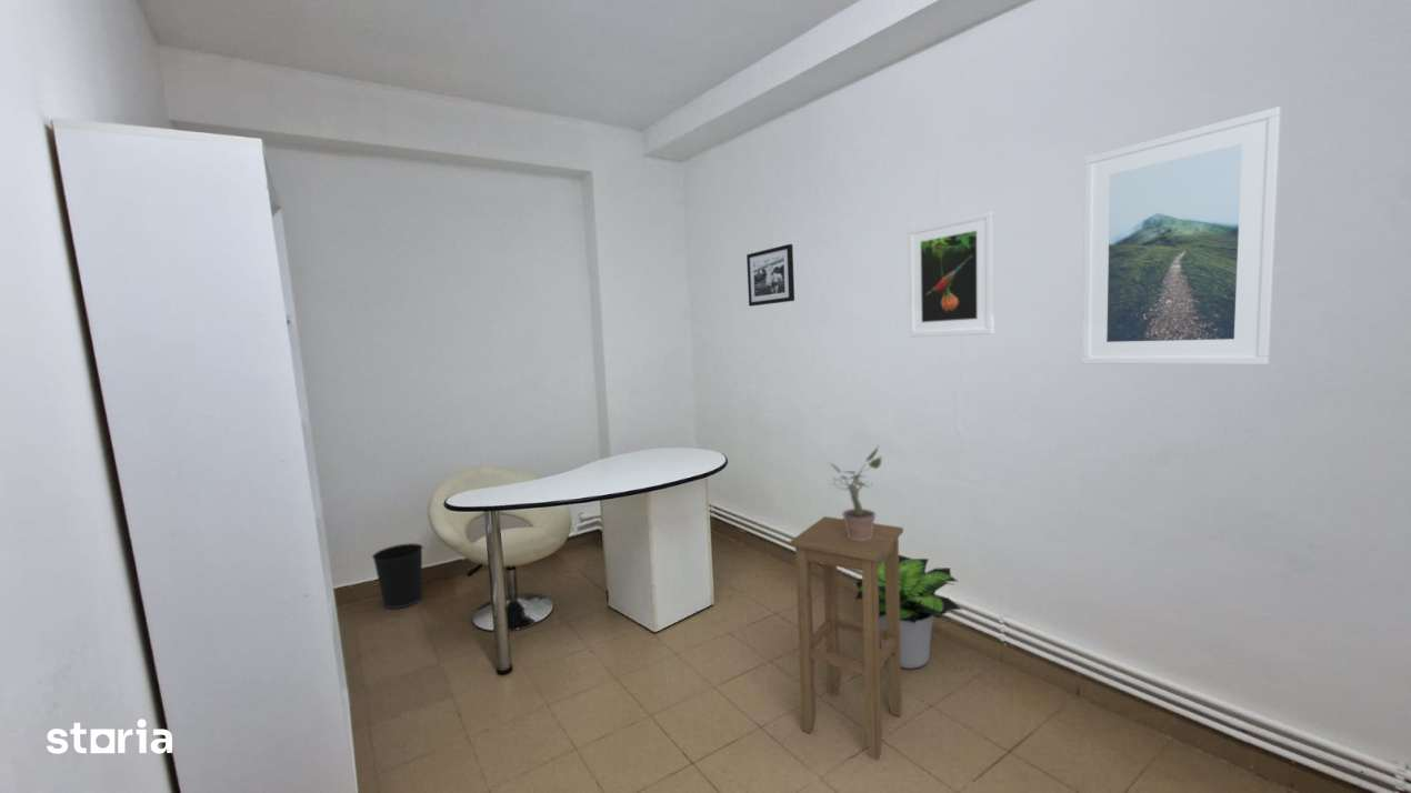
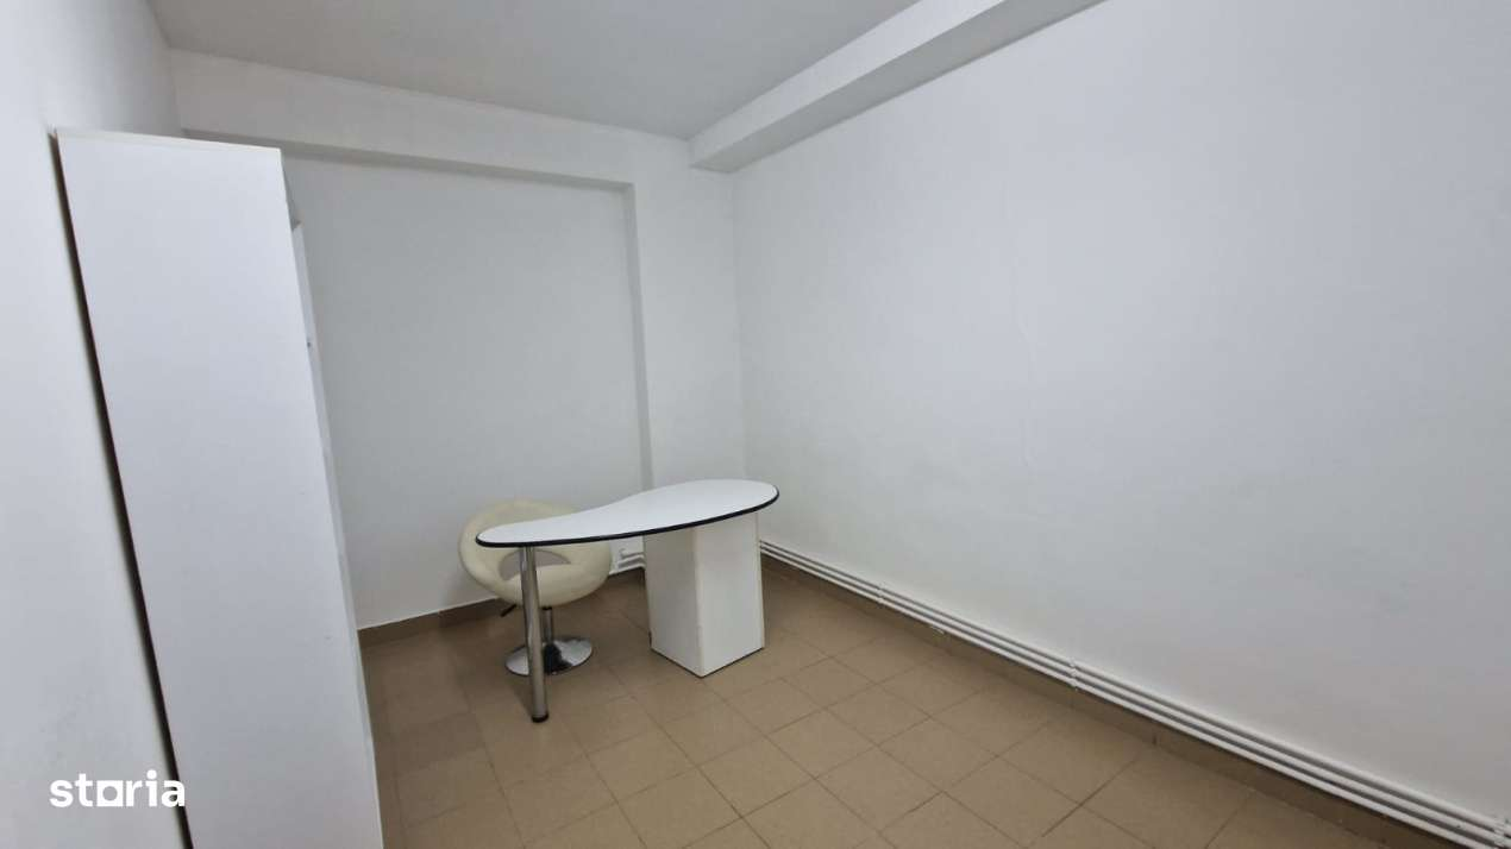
- potted plant [829,443,883,541]
- picture frame [745,243,795,308]
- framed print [1081,106,1282,367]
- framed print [907,210,995,339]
- stool [789,515,904,760]
- potted plant [854,554,963,670]
- wastebasket [371,542,424,610]
